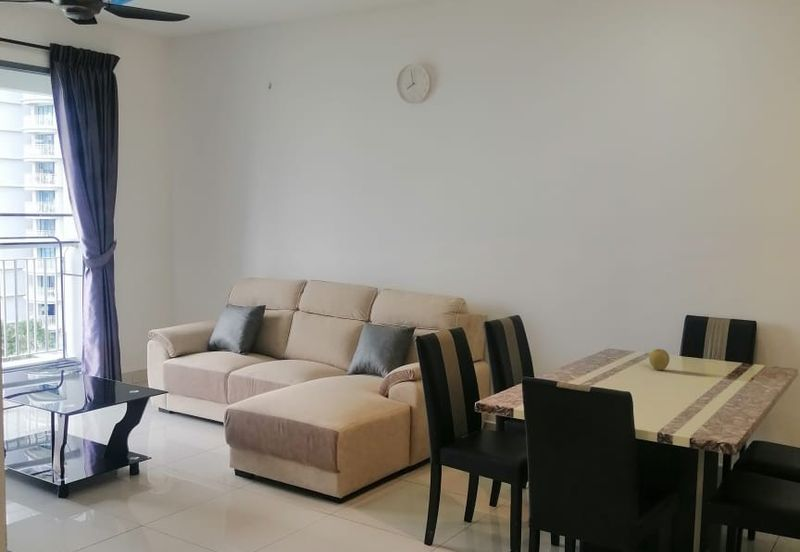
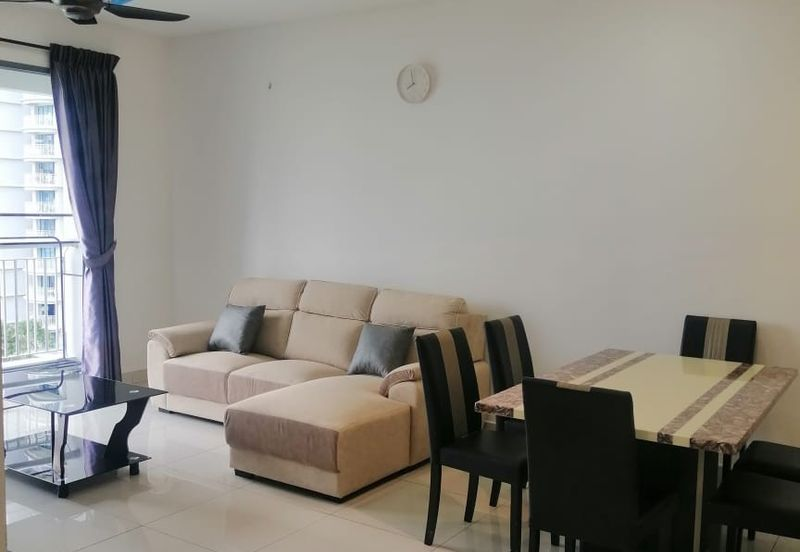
- fruit [648,348,671,371]
